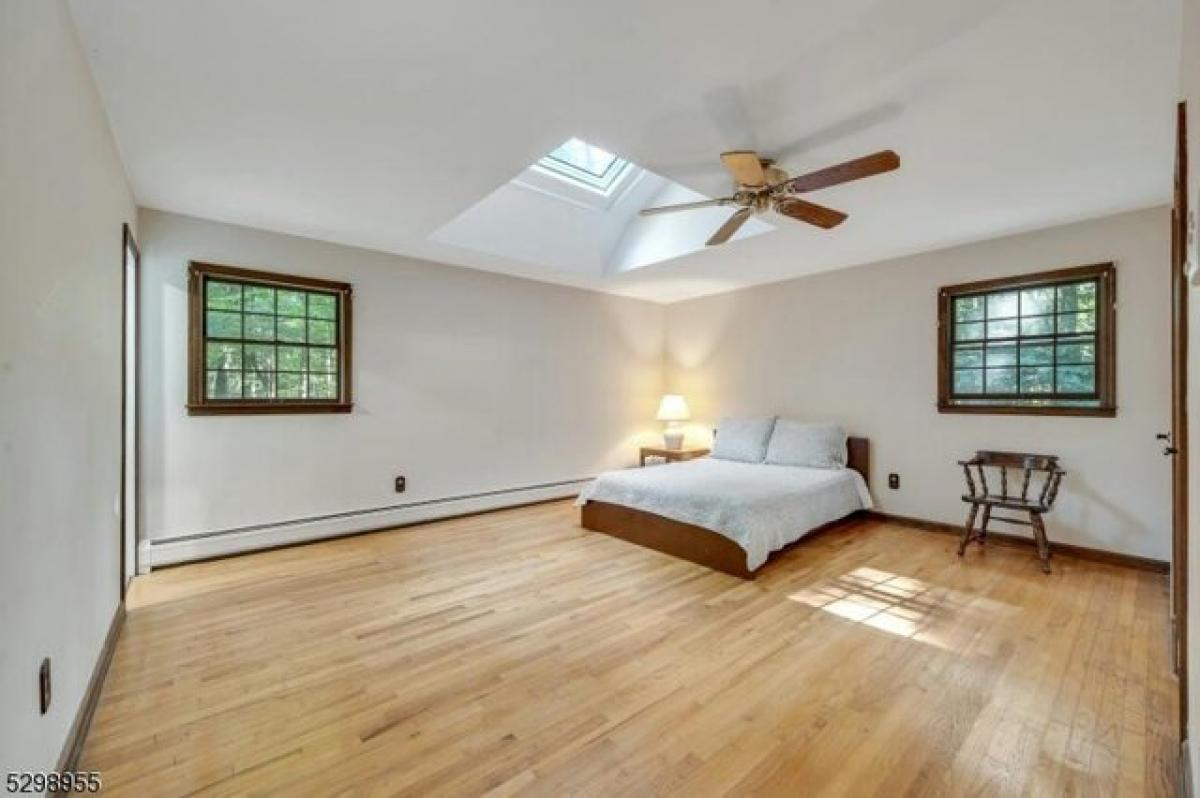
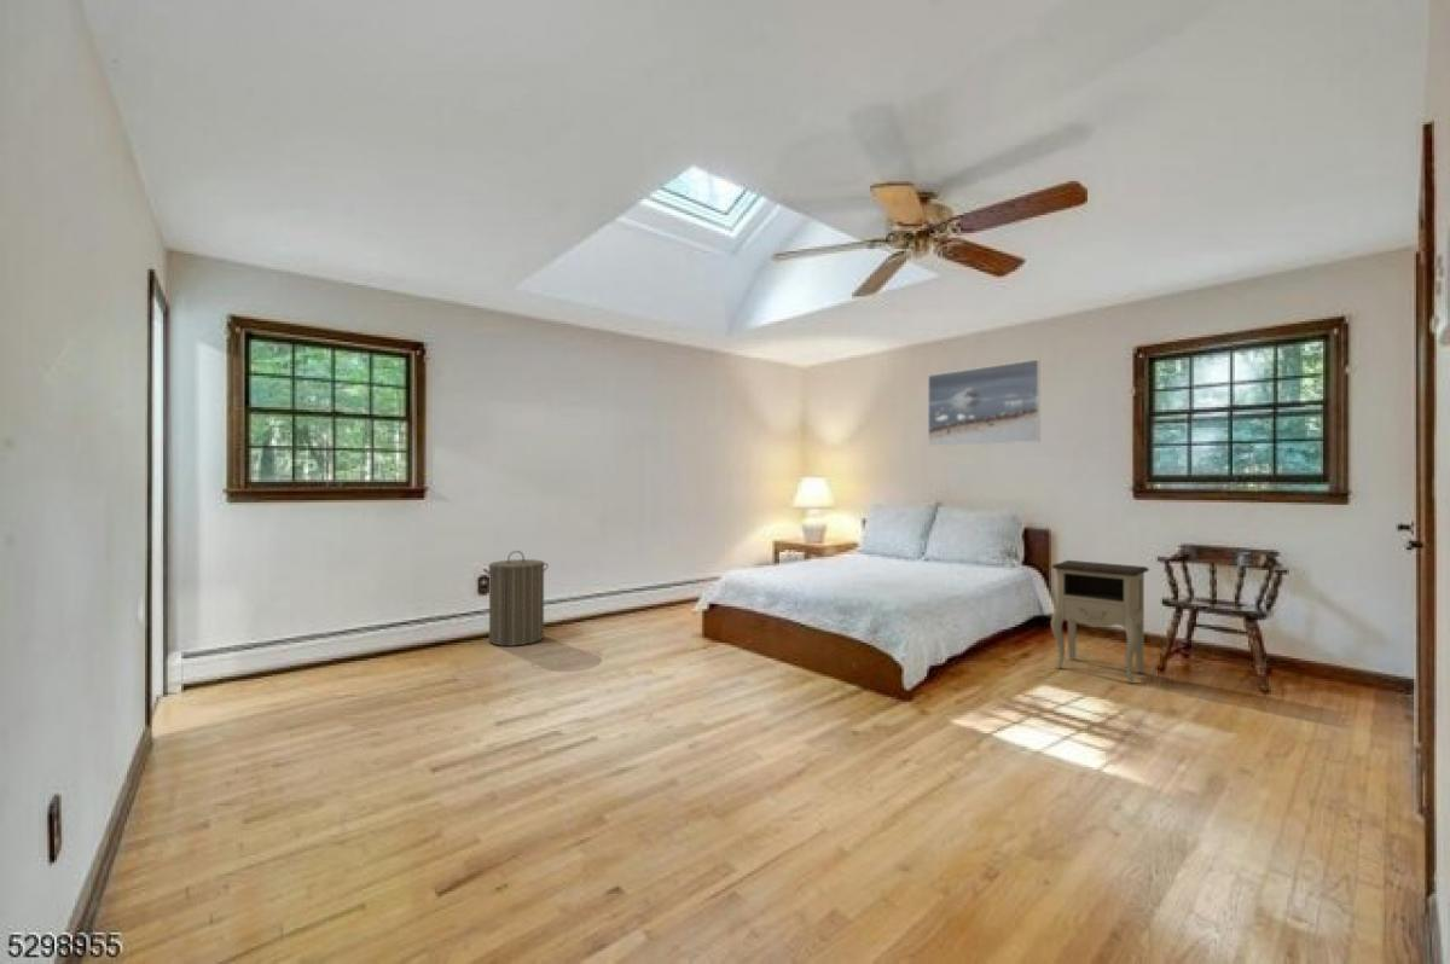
+ laundry hamper [482,550,550,647]
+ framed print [927,359,1042,448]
+ nightstand [1050,559,1150,685]
